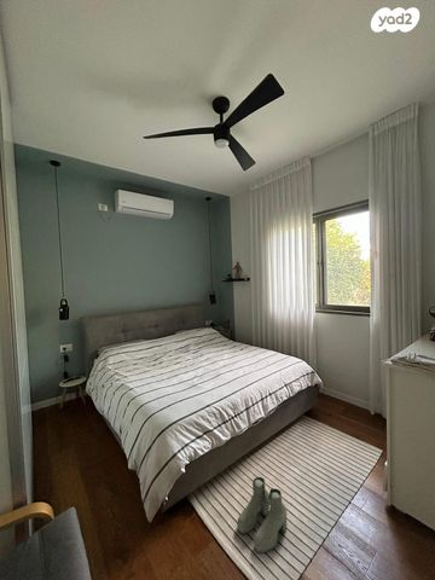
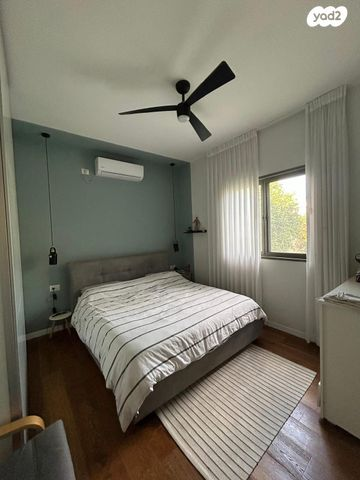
- boots [236,476,288,555]
